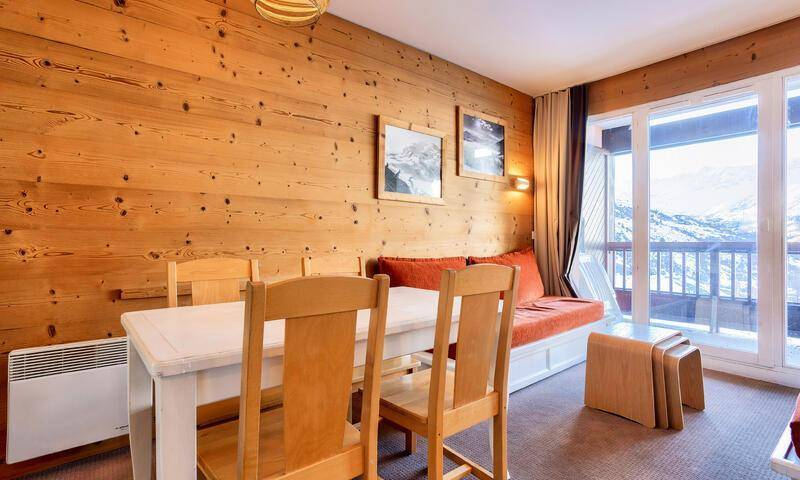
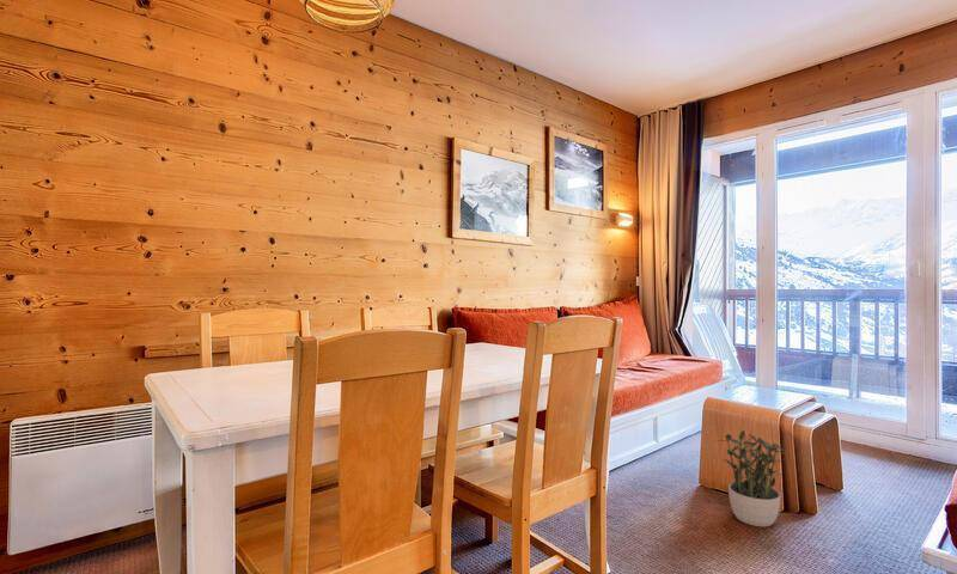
+ potted plant [715,429,788,527]
